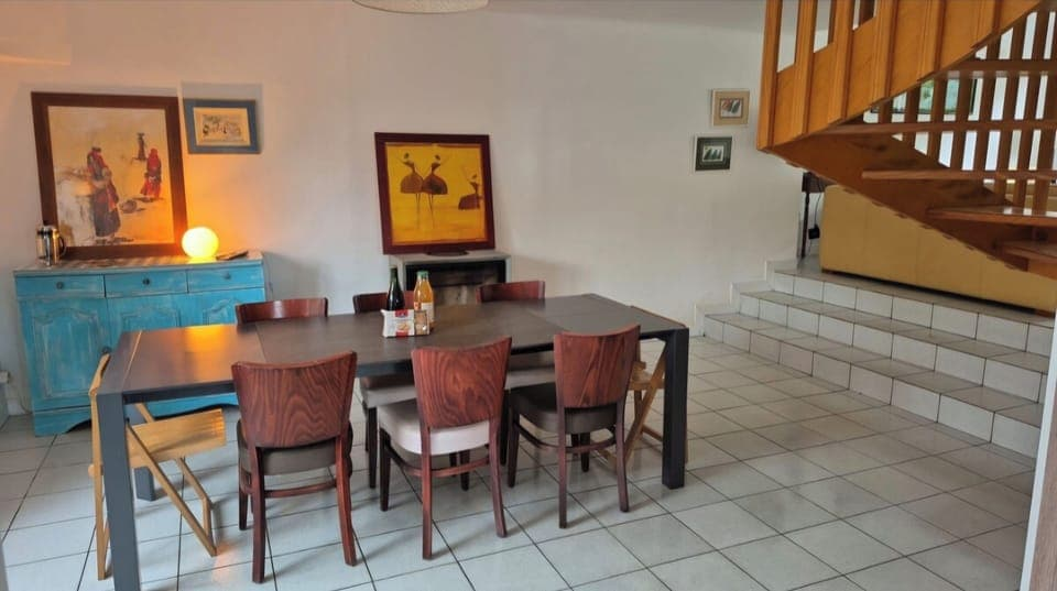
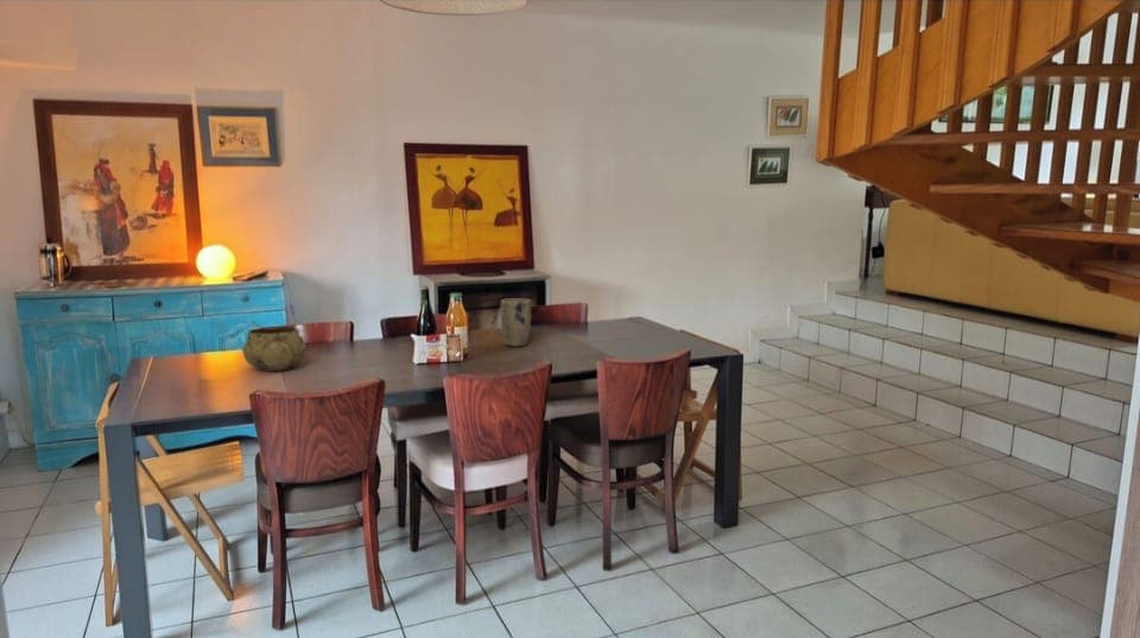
+ plant pot [499,297,532,347]
+ decorative bowl [242,326,308,372]
